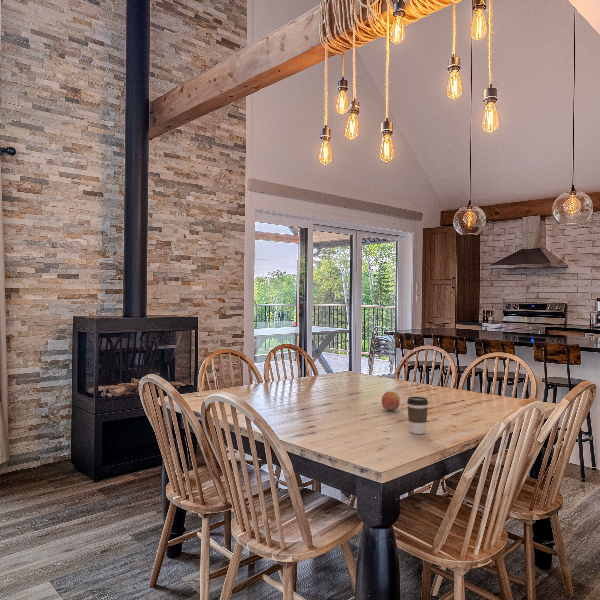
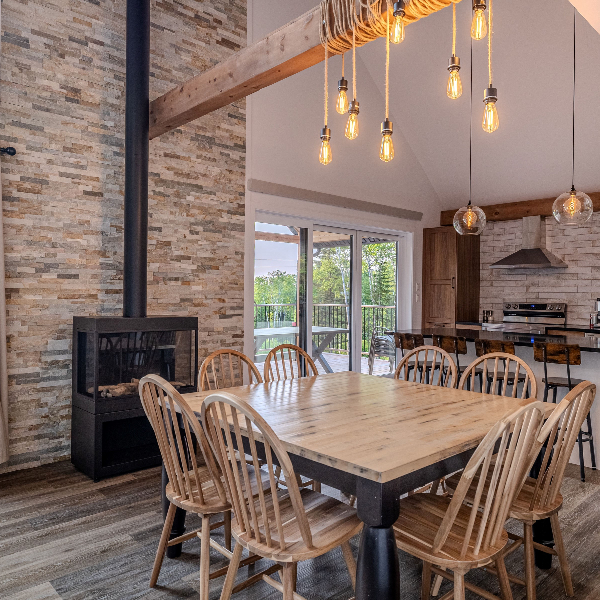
- coffee cup [406,396,429,435]
- fruit [381,390,401,411]
